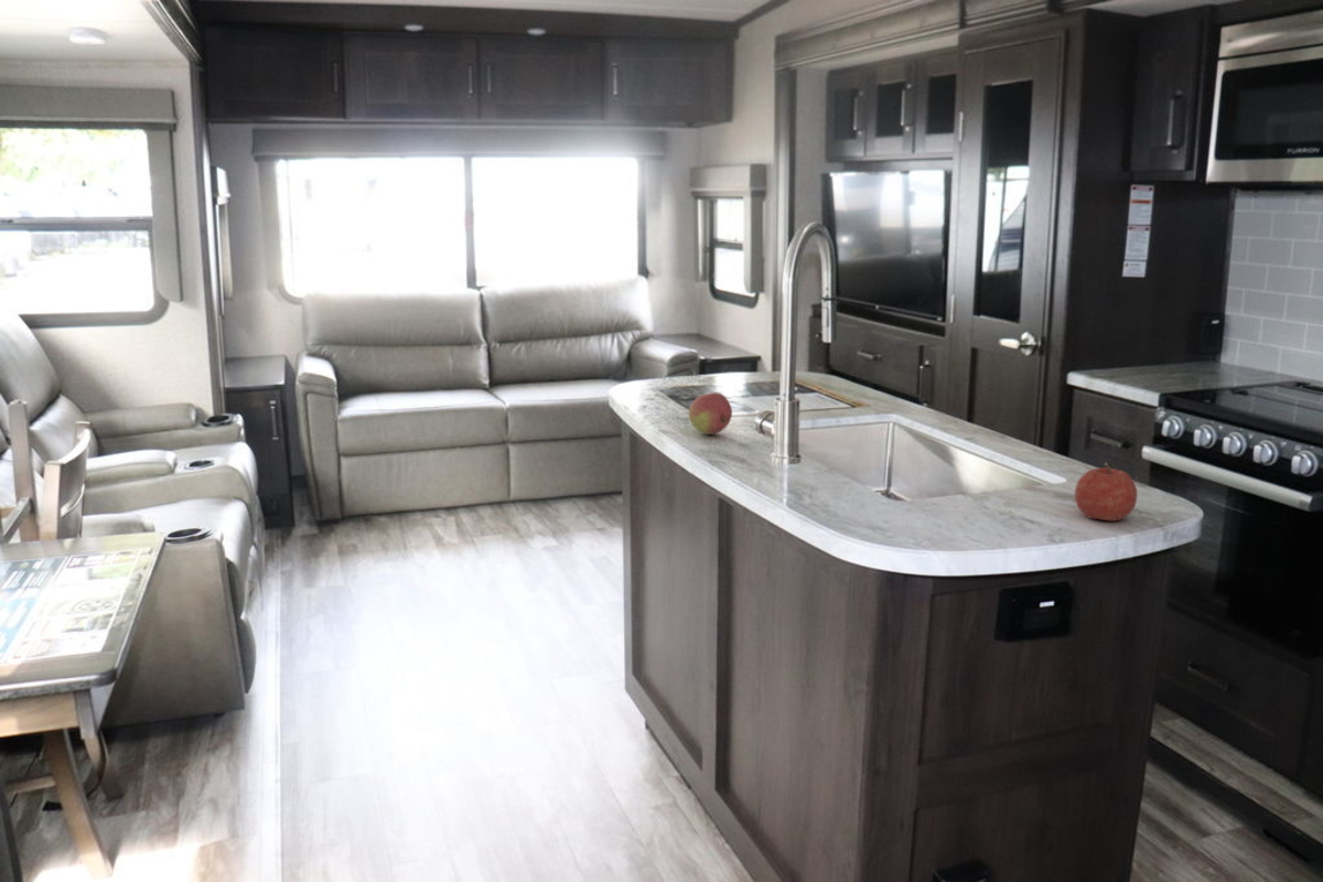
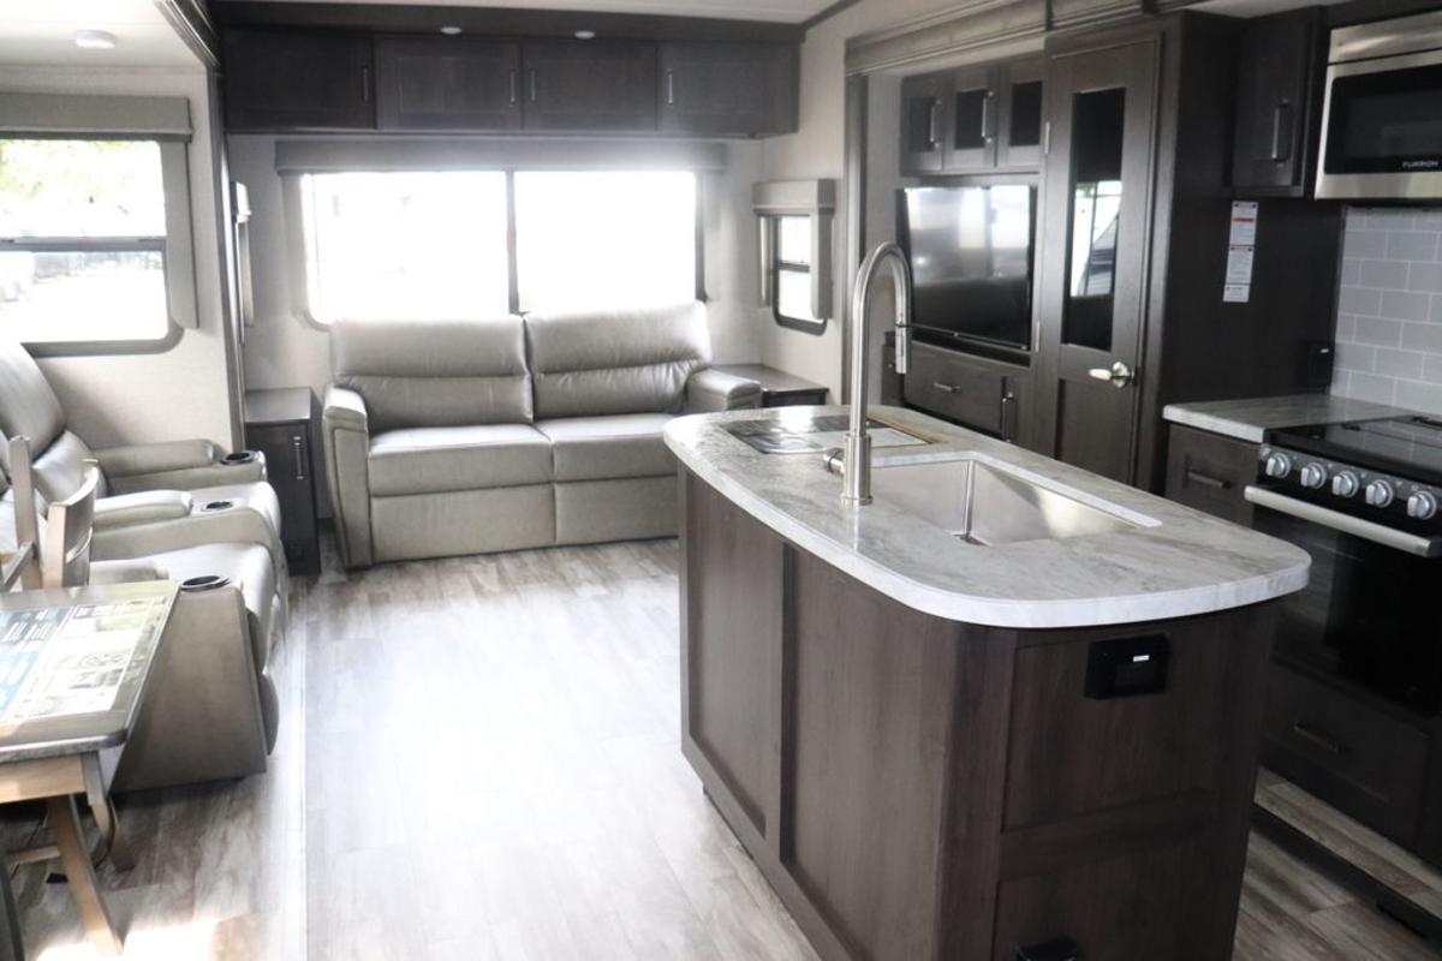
- fruit [1074,462,1138,521]
- fruit [688,391,733,435]
